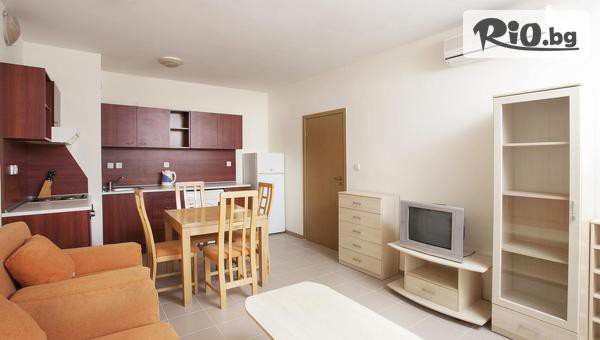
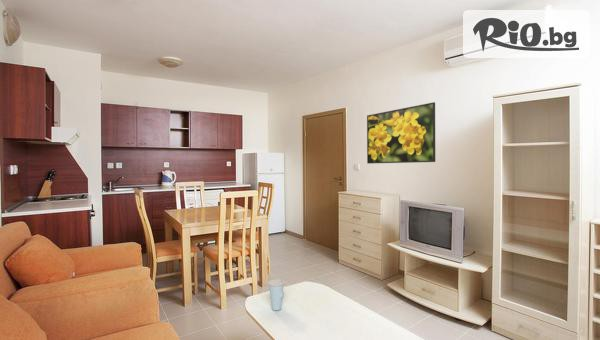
+ cup [267,278,285,311]
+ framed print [366,101,436,165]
